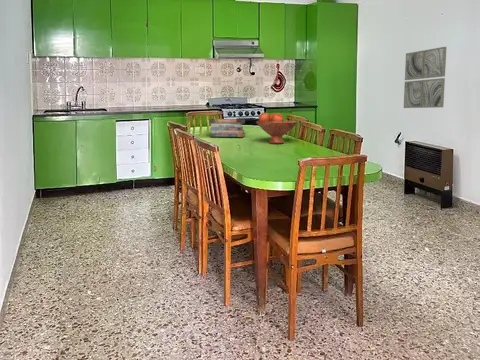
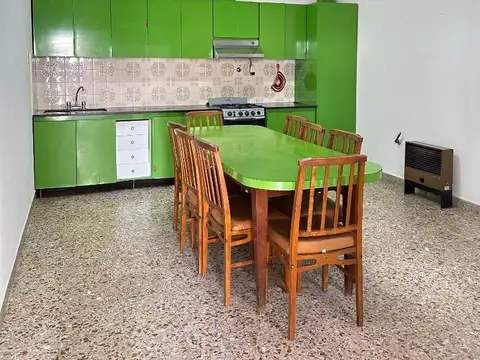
- fruit bowl [255,112,299,144]
- wall art [403,46,448,109]
- book stack [208,118,246,138]
